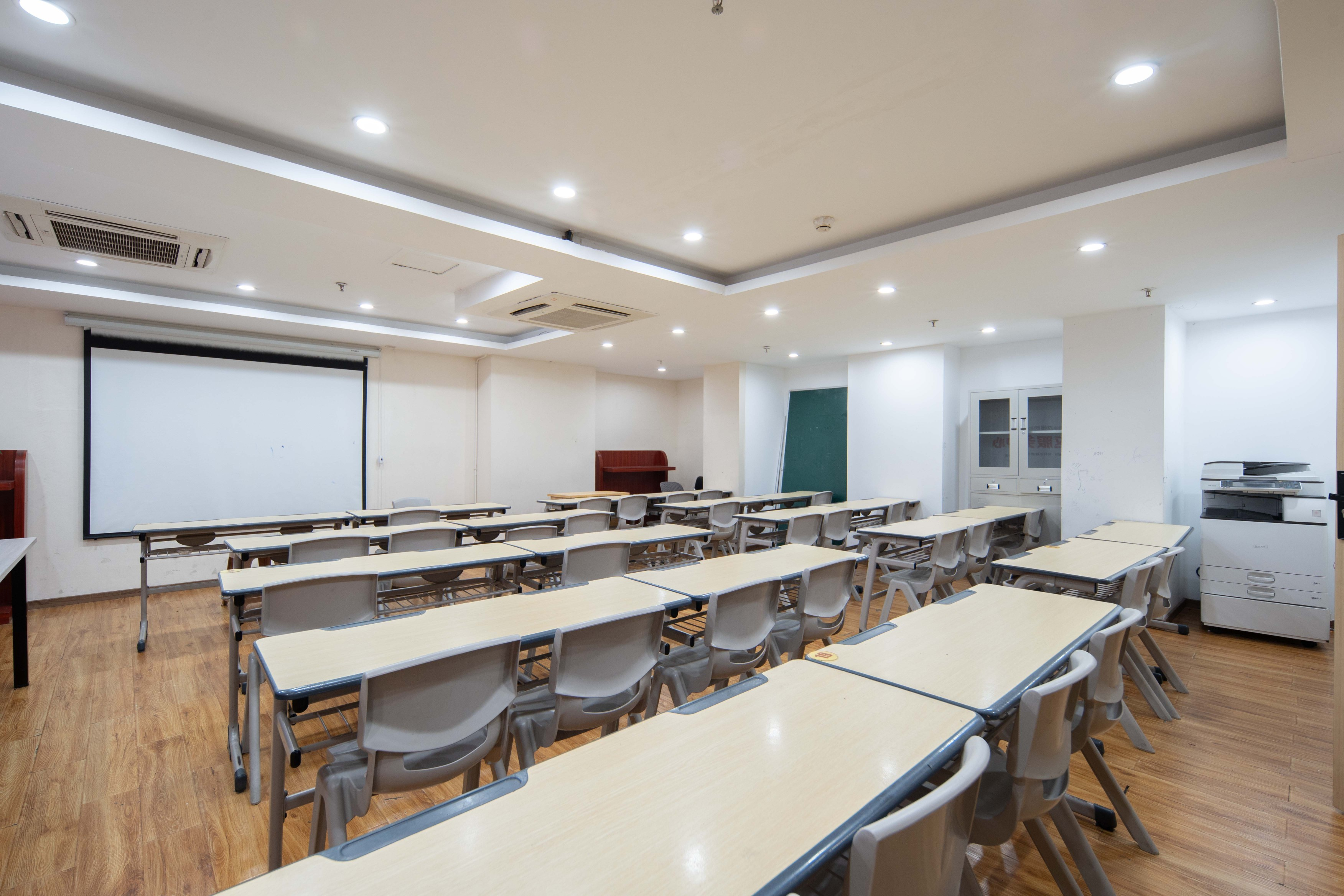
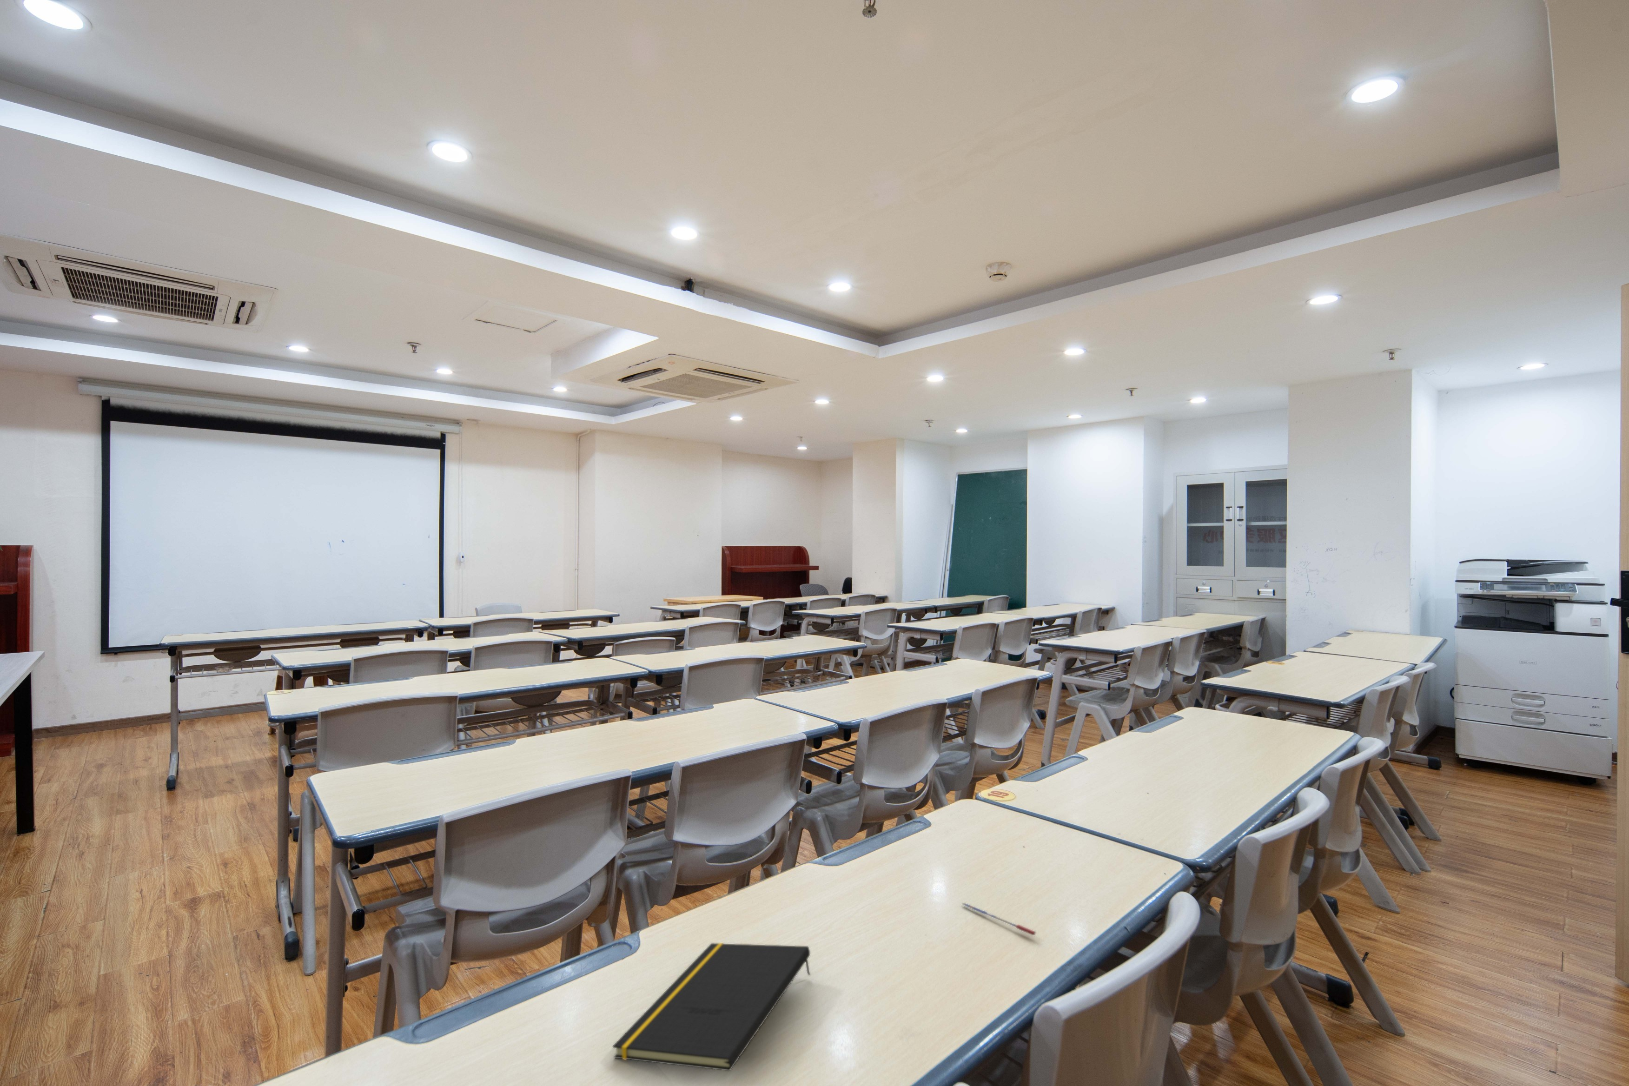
+ notepad [612,942,811,1071]
+ pen [961,902,1036,936]
